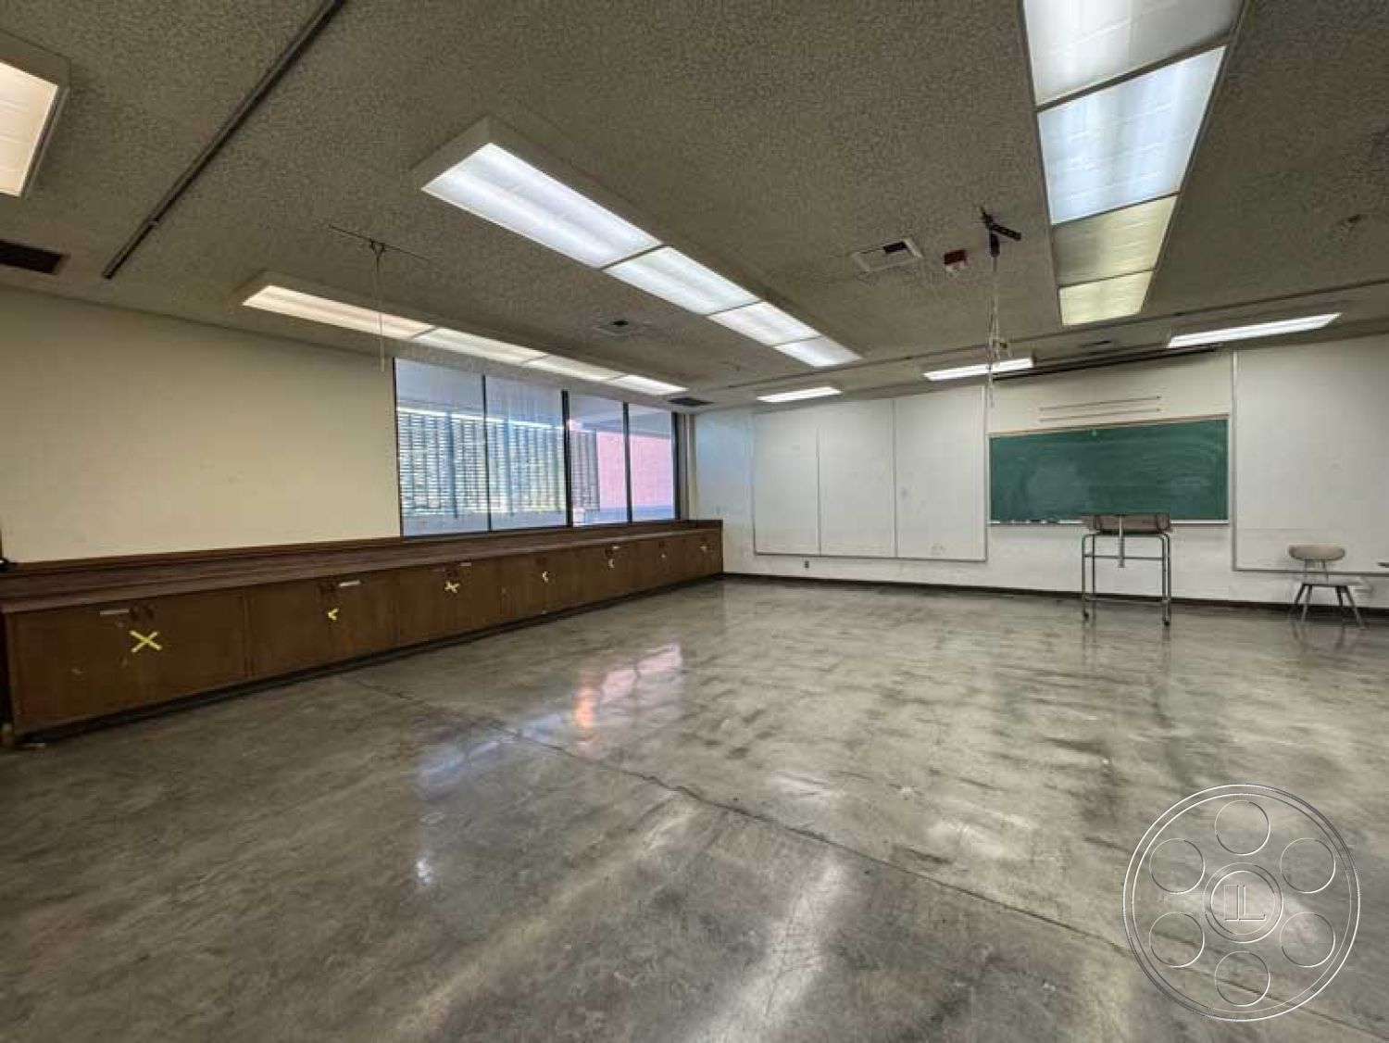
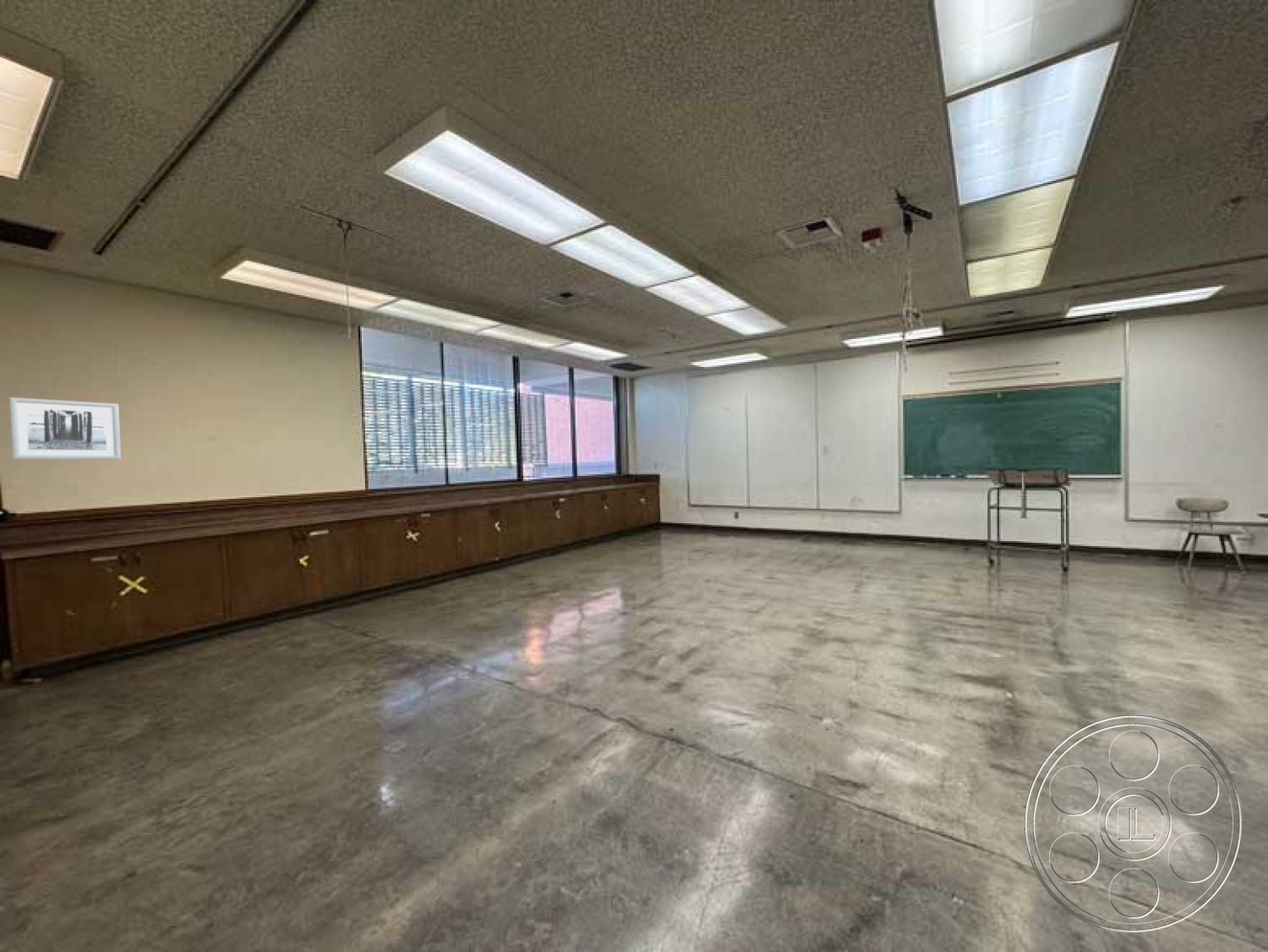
+ wall art [8,397,122,461]
